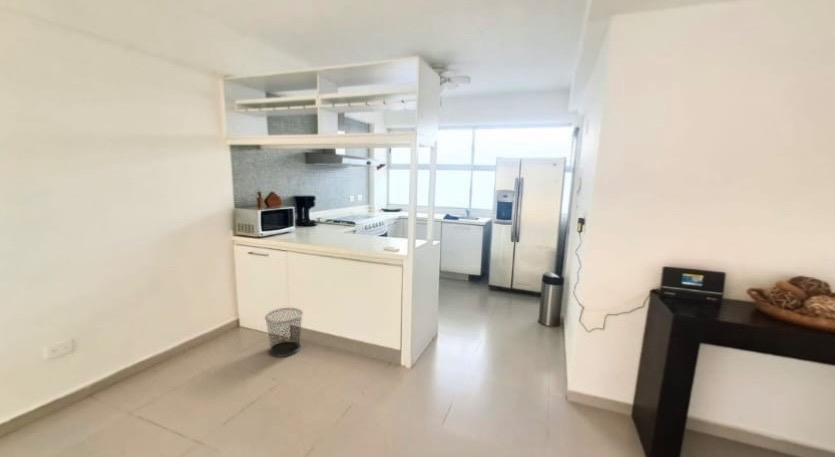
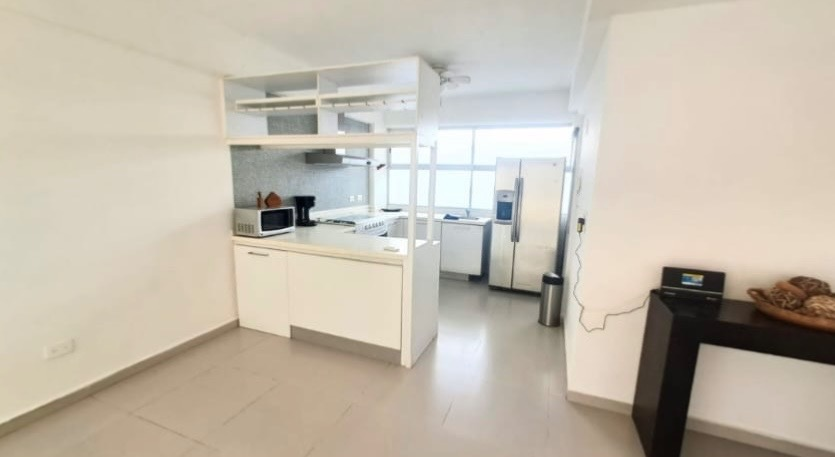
- waste bin [264,307,304,358]
